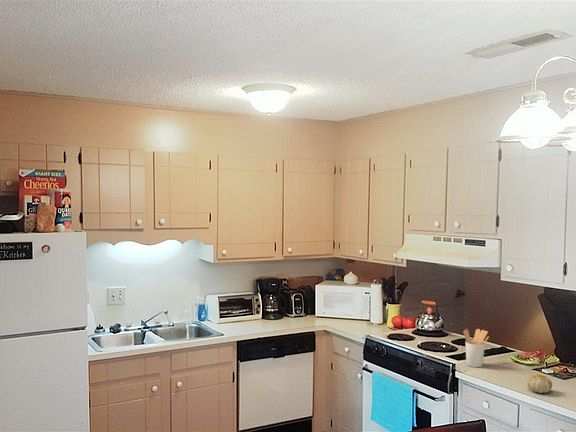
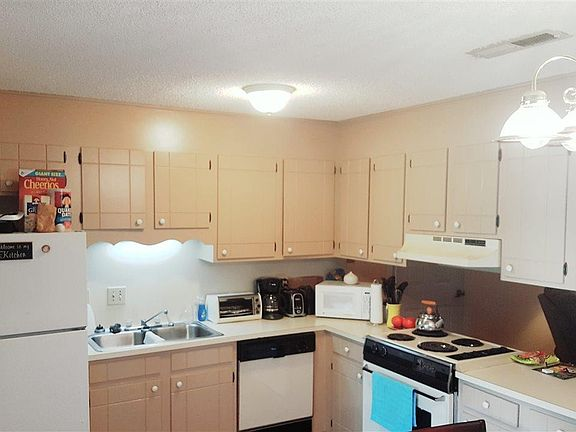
- fruit [526,373,553,394]
- utensil holder [463,328,490,368]
